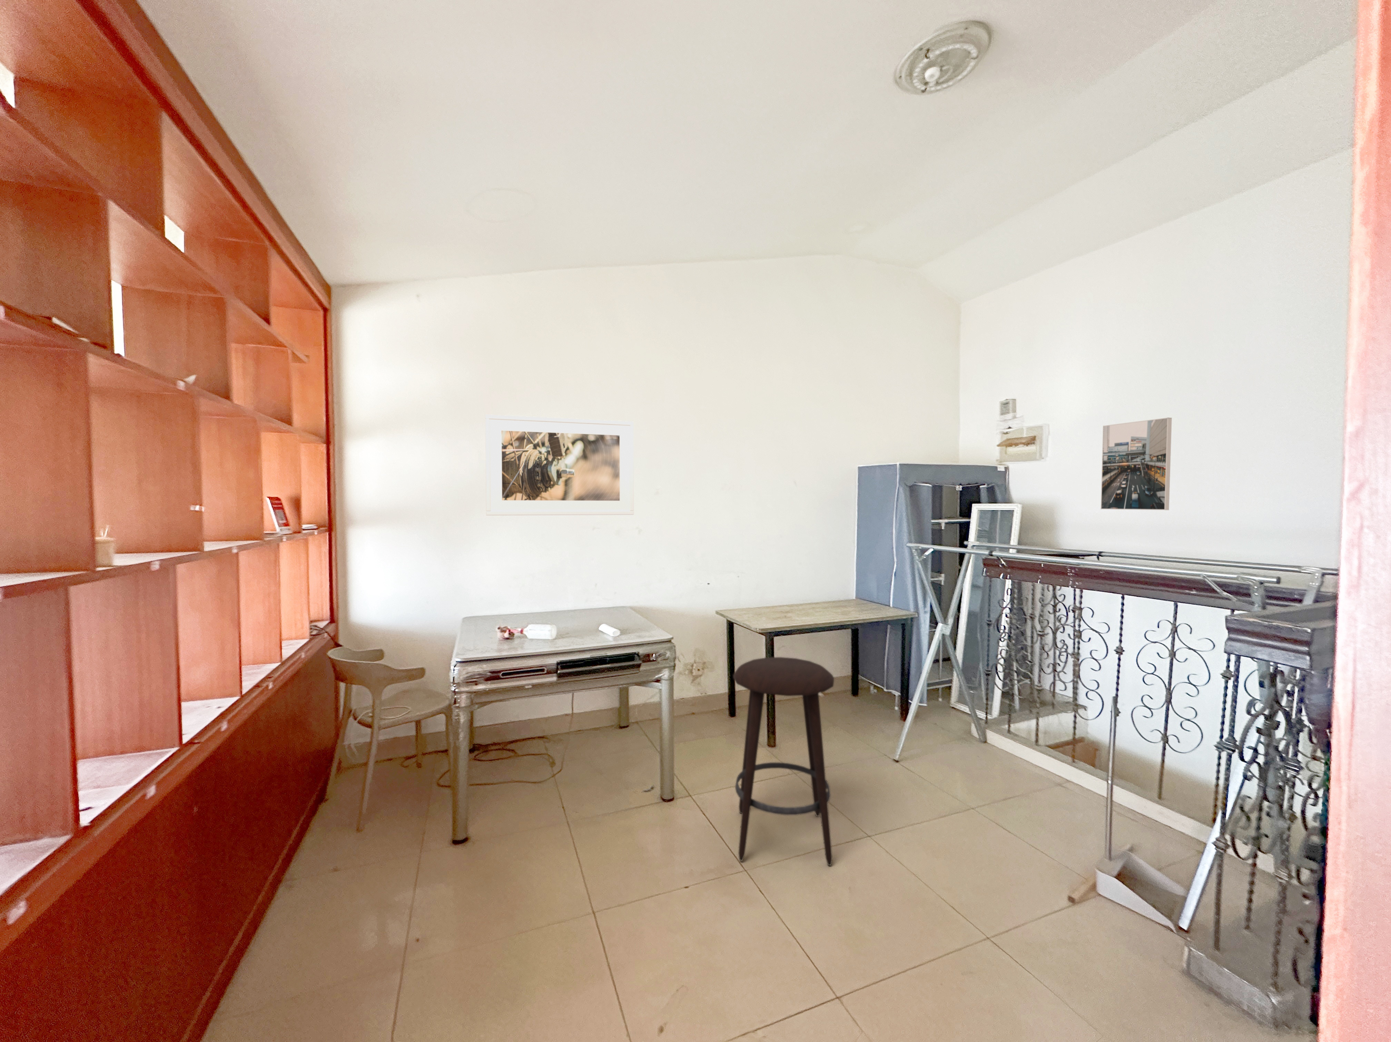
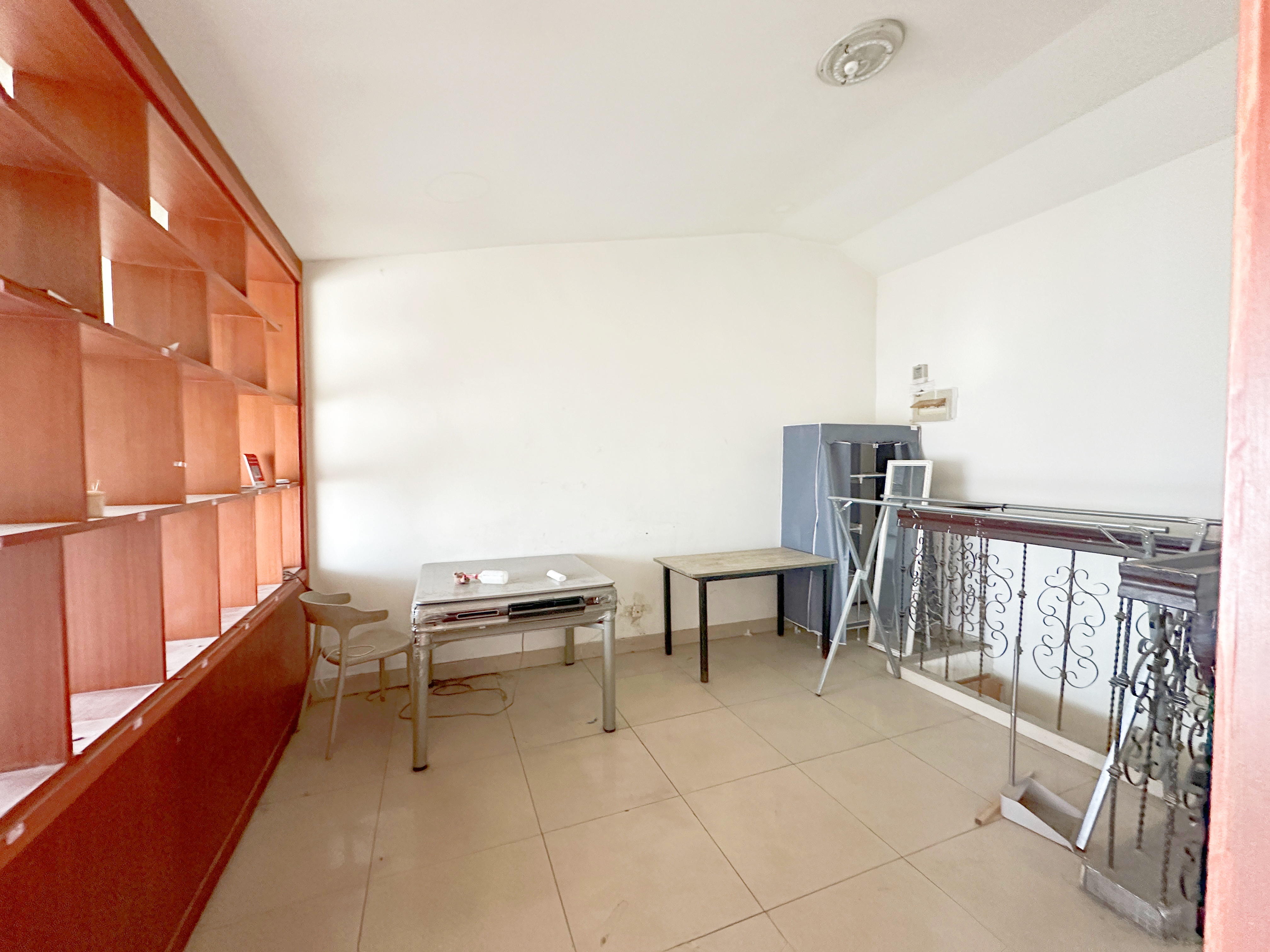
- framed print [485,414,634,516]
- stool [733,657,835,866]
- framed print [1100,417,1172,510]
